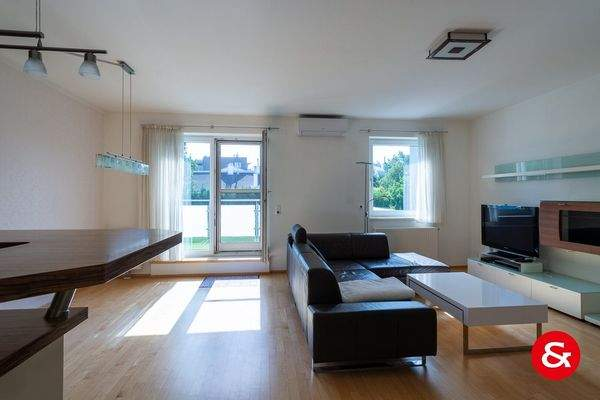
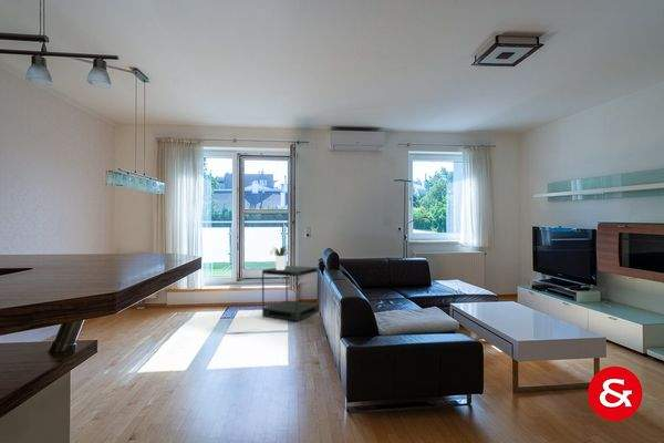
+ potted plant [269,245,293,270]
+ side table [261,265,320,322]
